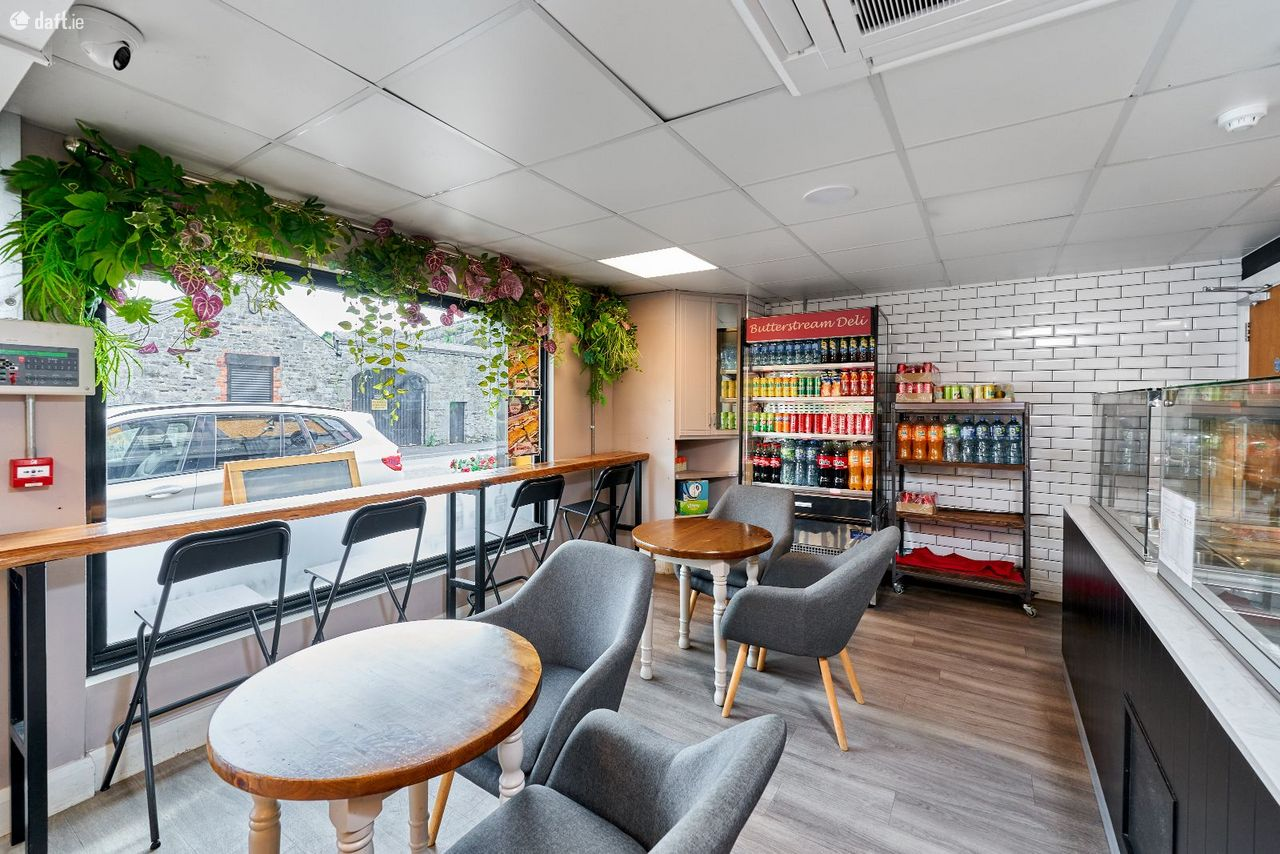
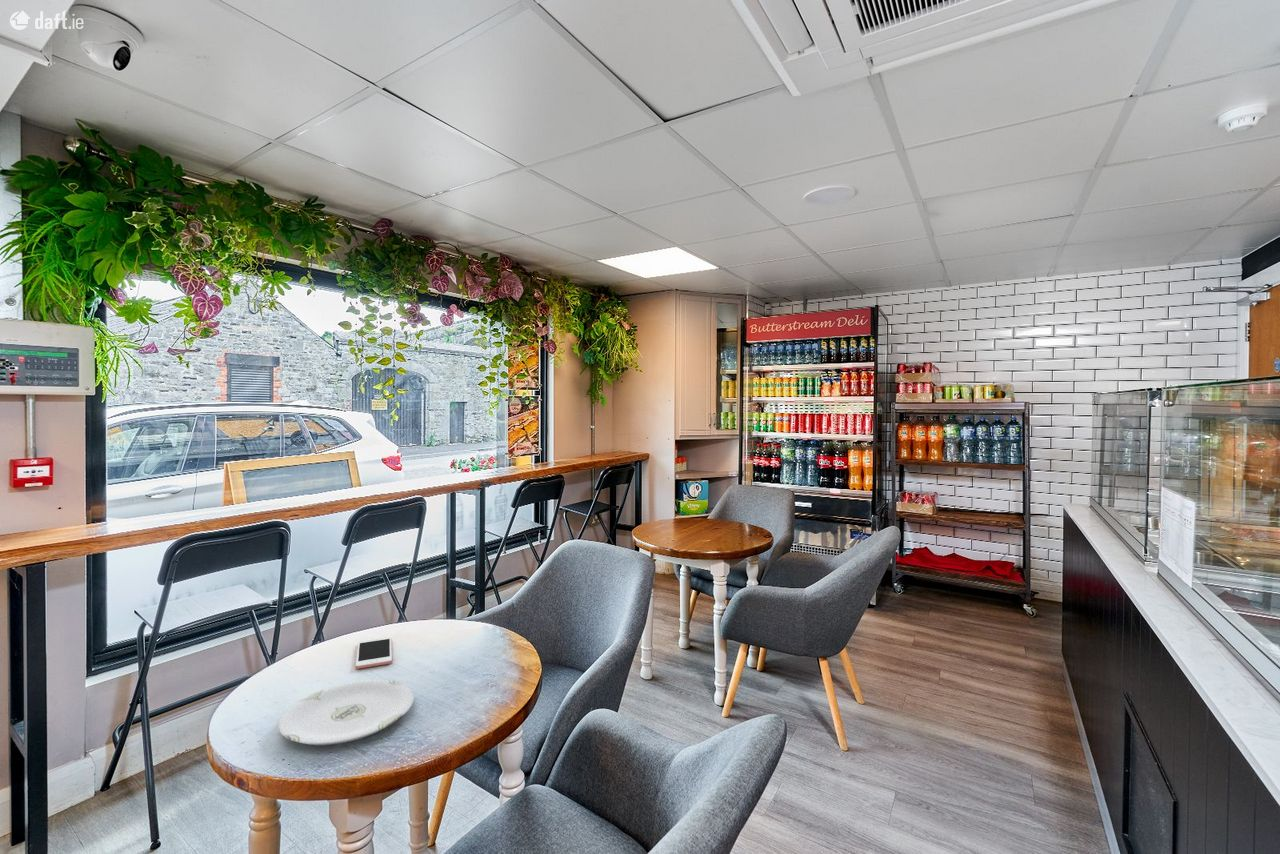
+ plate [277,679,415,746]
+ cell phone [355,636,393,670]
